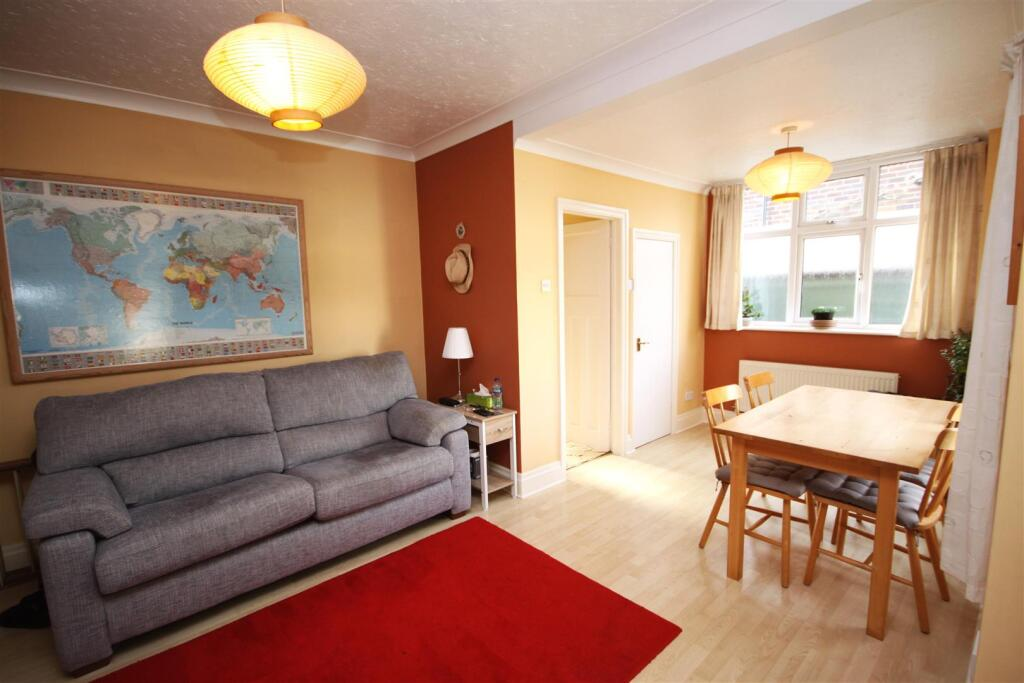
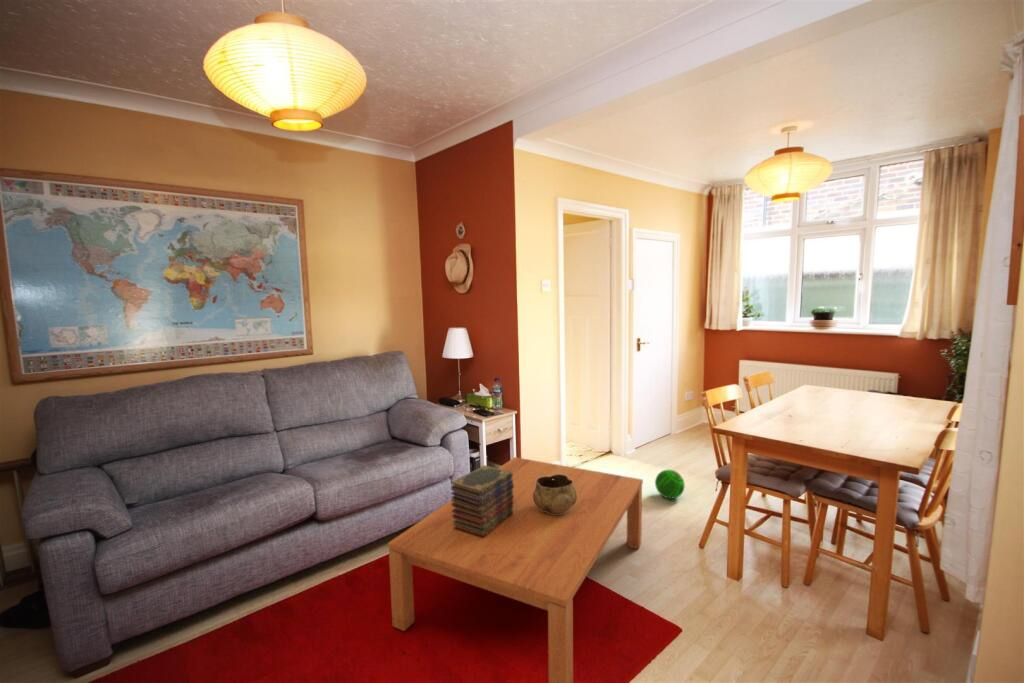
+ book stack [450,464,514,538]
+ decorative bowl [533,474,577,514]
+ coffee table [387,456,644,683]
+ ball [654,469,686,500]
